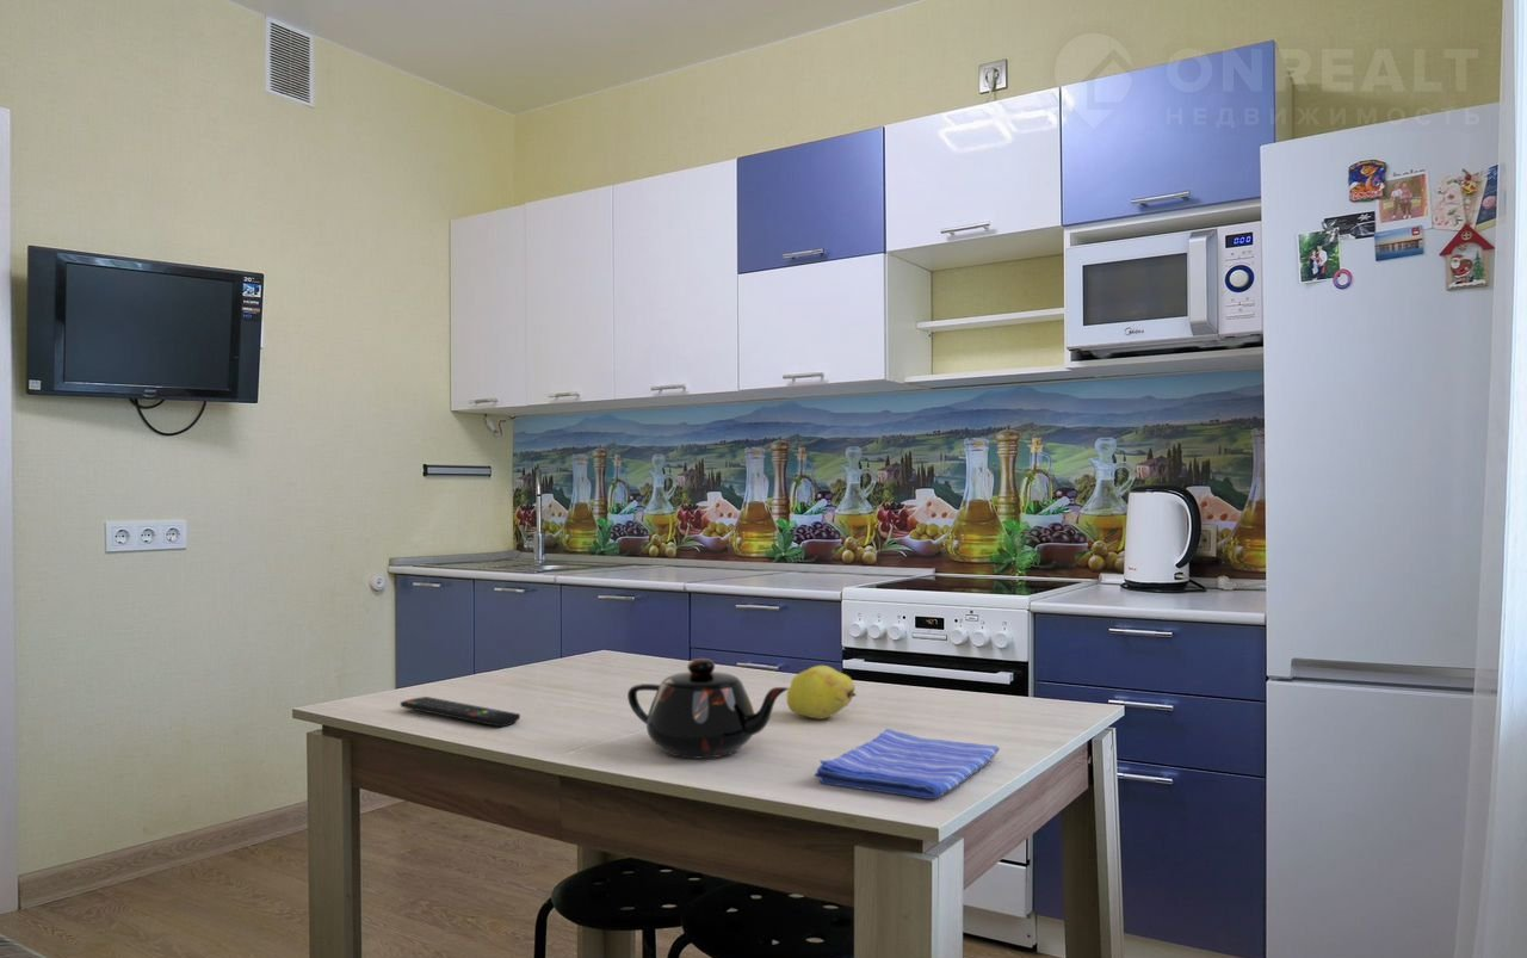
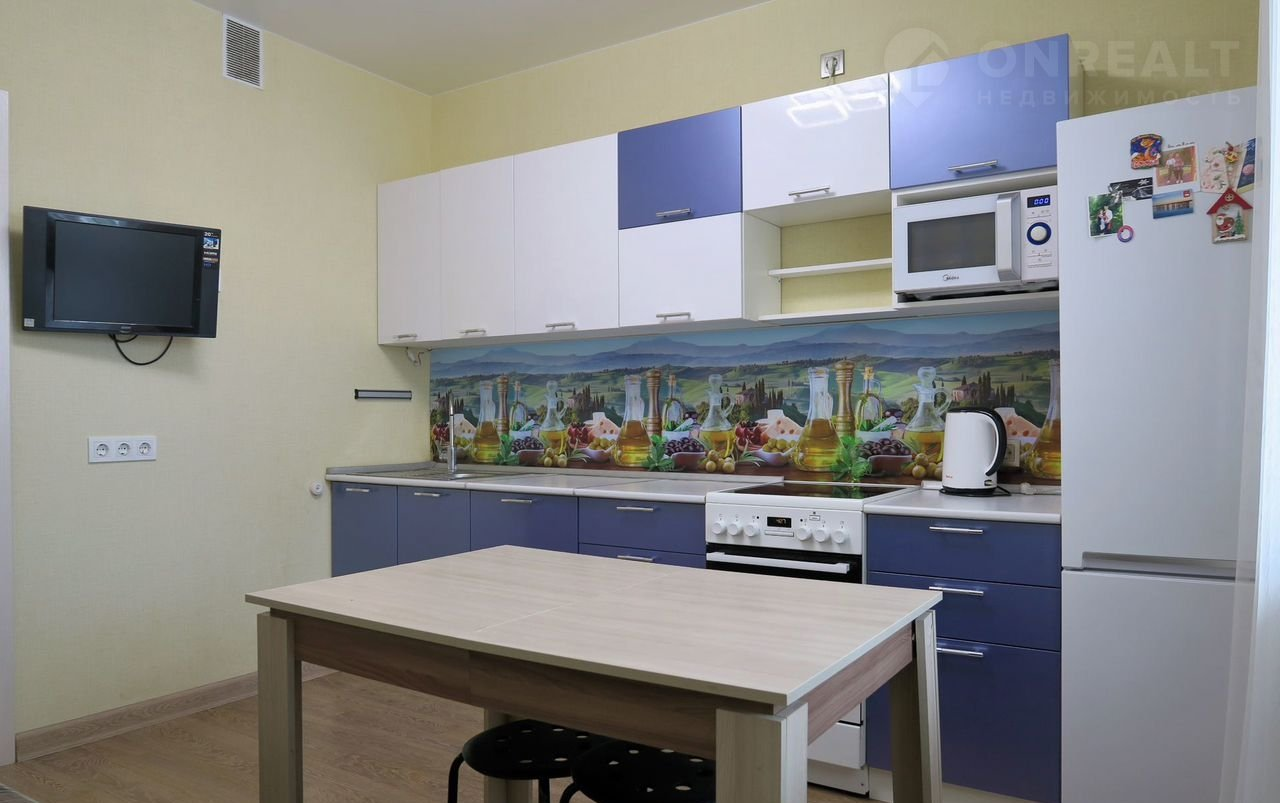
- remote control [400,696,521,728]
- dish towel [814,728,1000,801]
- teapot [626,657,790,759]
- fruit [786,665,858,721]
